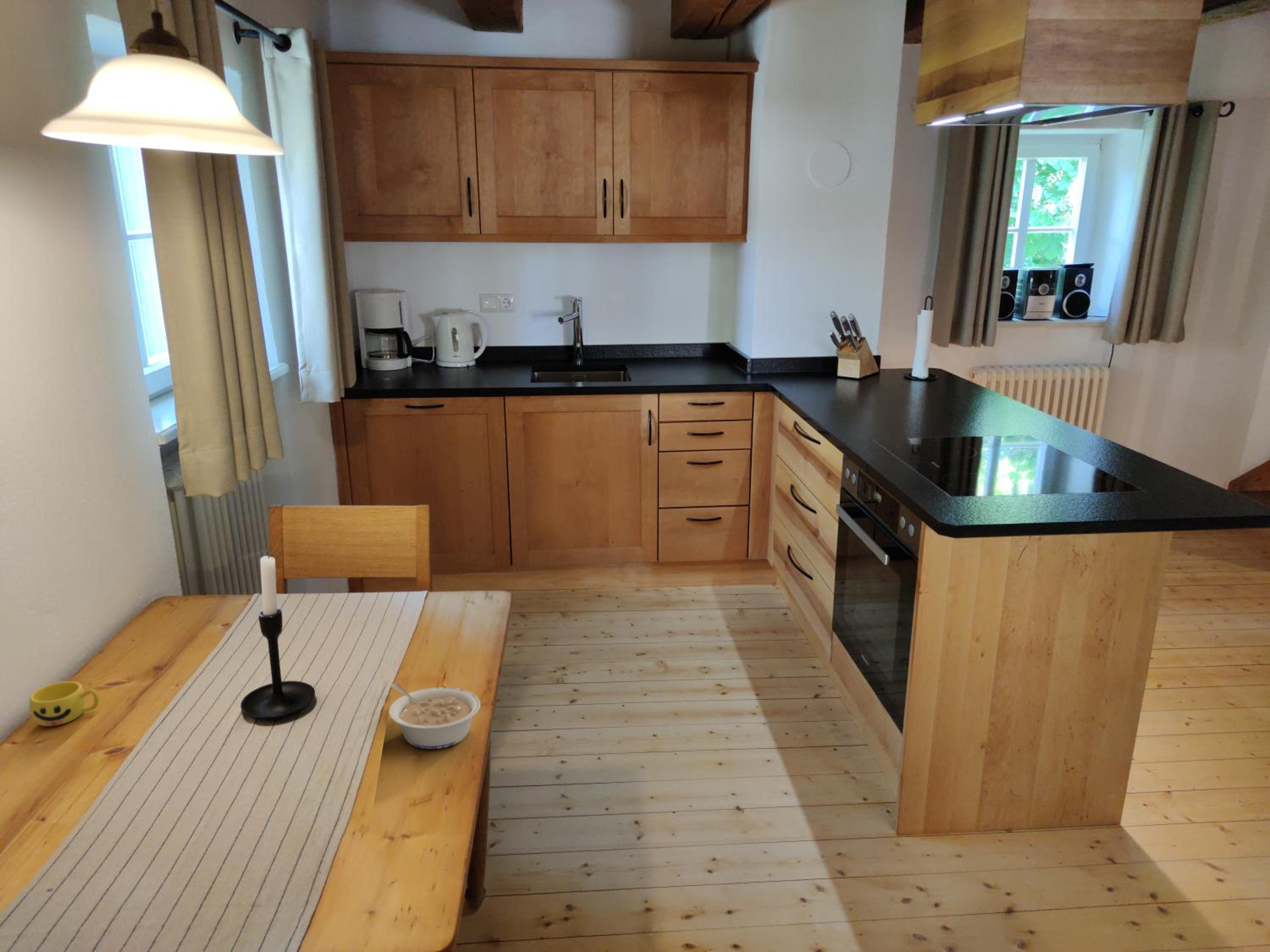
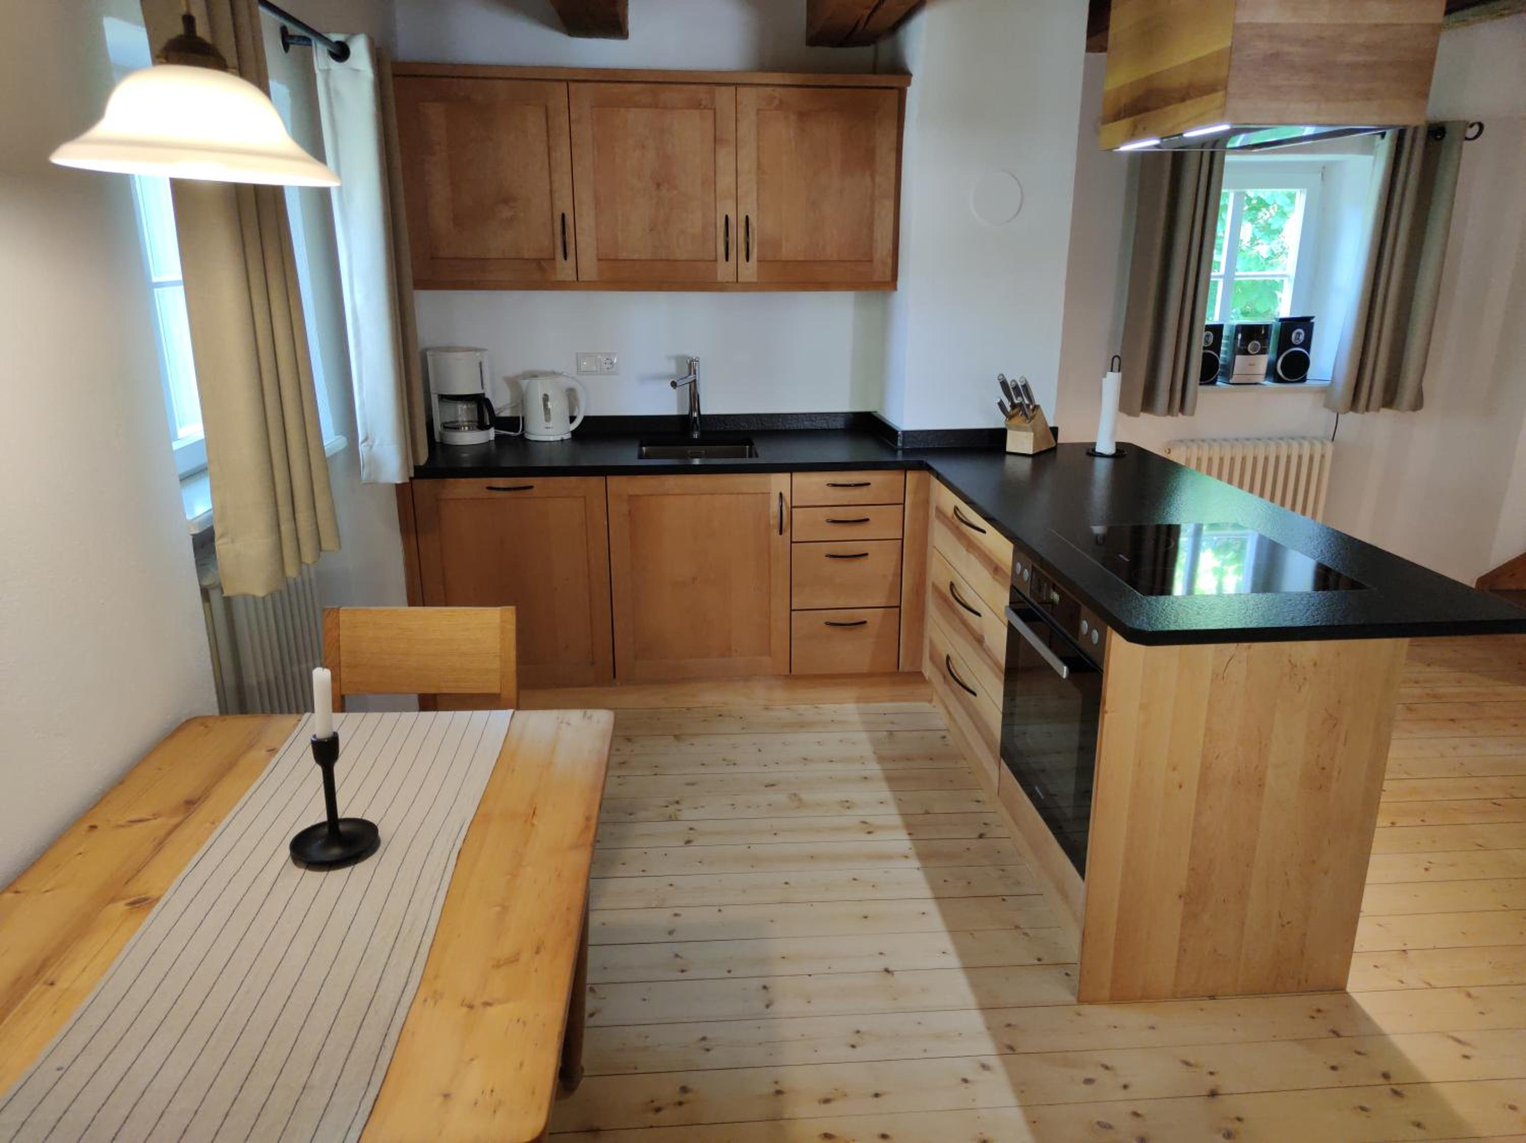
- cup [29,681,99,726]
- legume [389,682,481,749]
